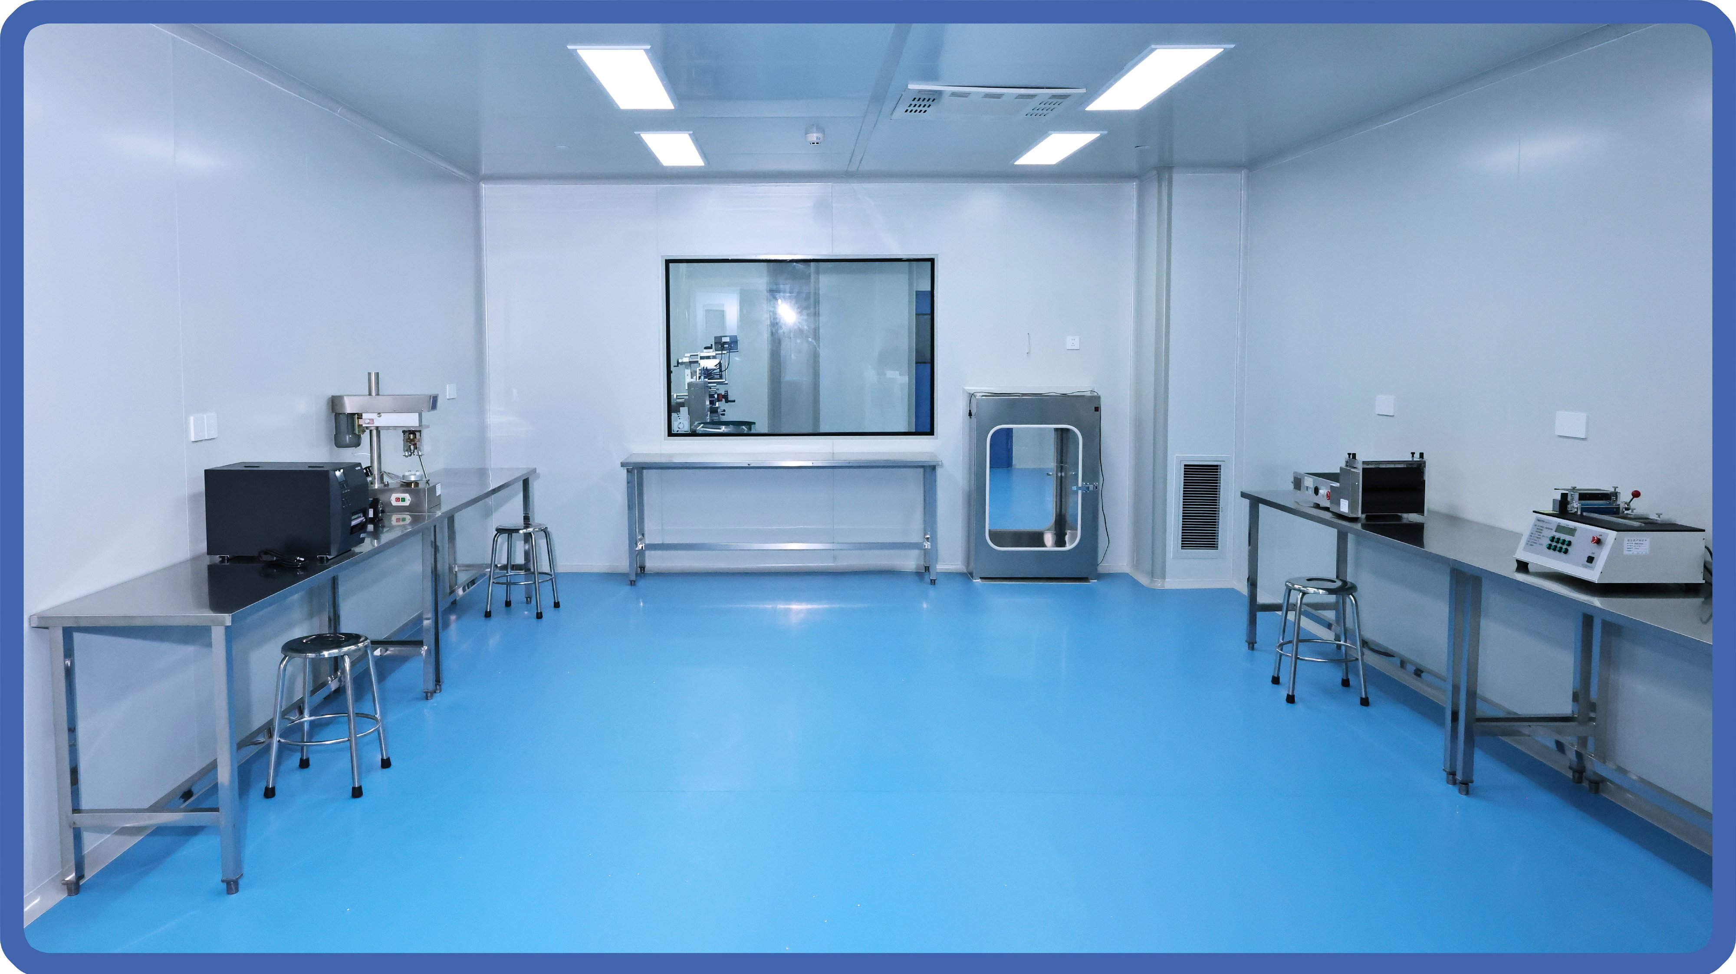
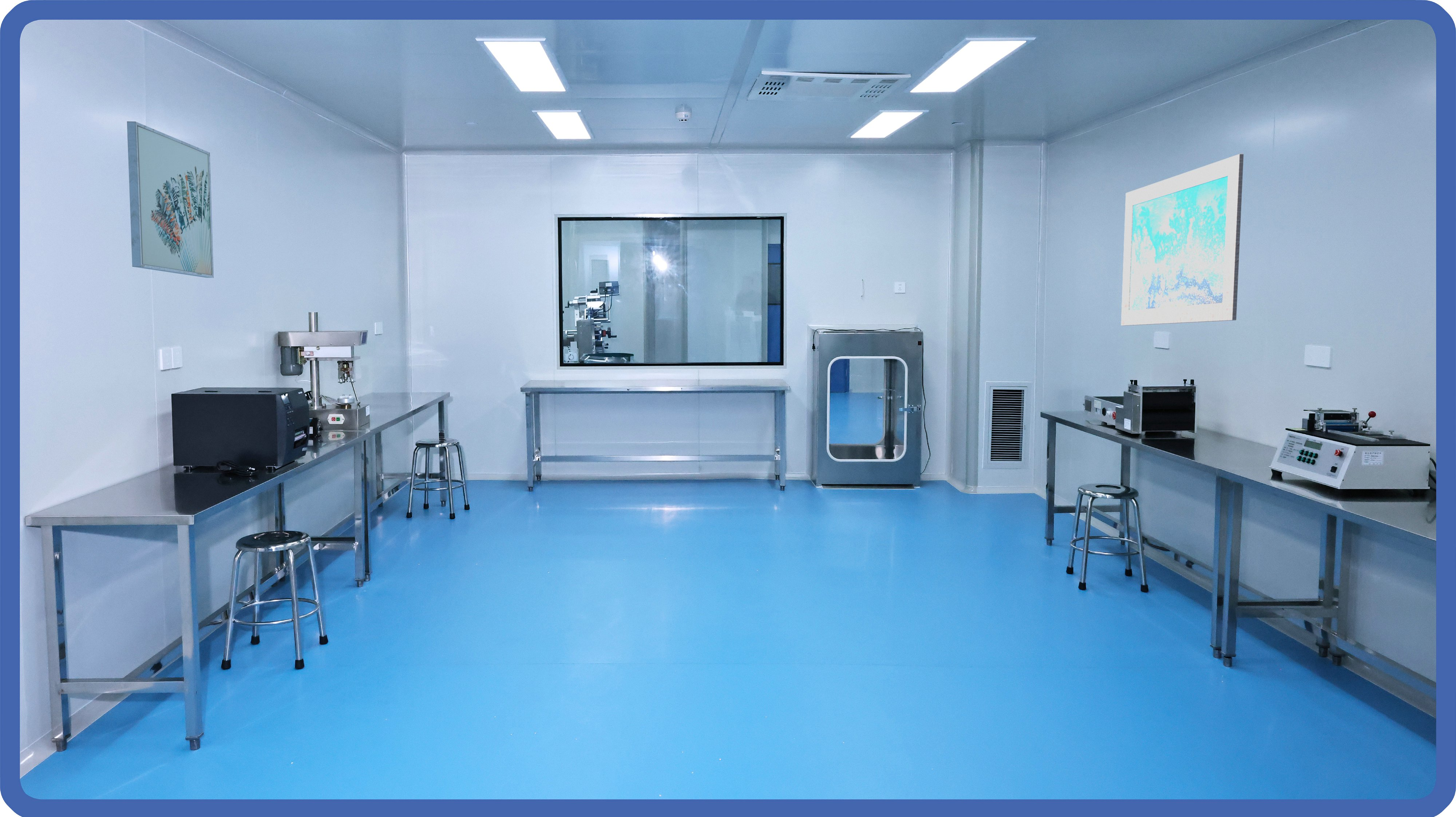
+ wall art [1121,154,1244,326]
+ wall art [127,121,214,278]
